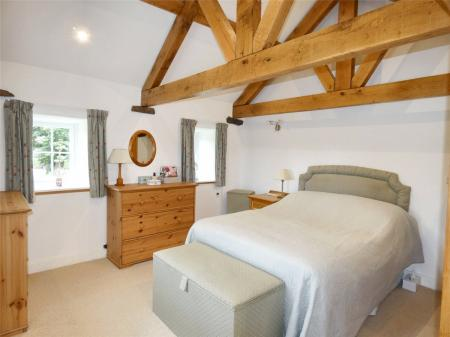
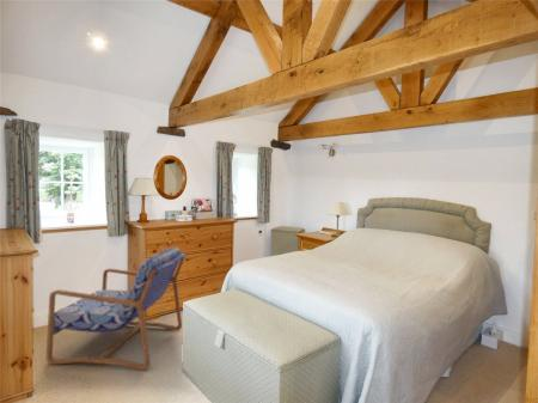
+ armchair [45,245,188,371]
